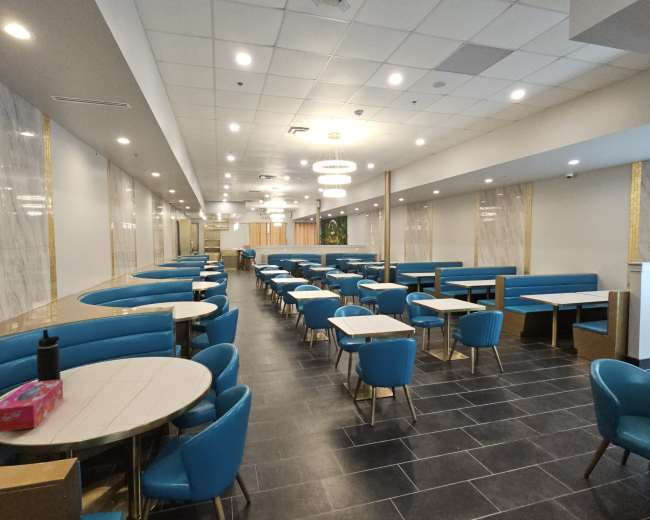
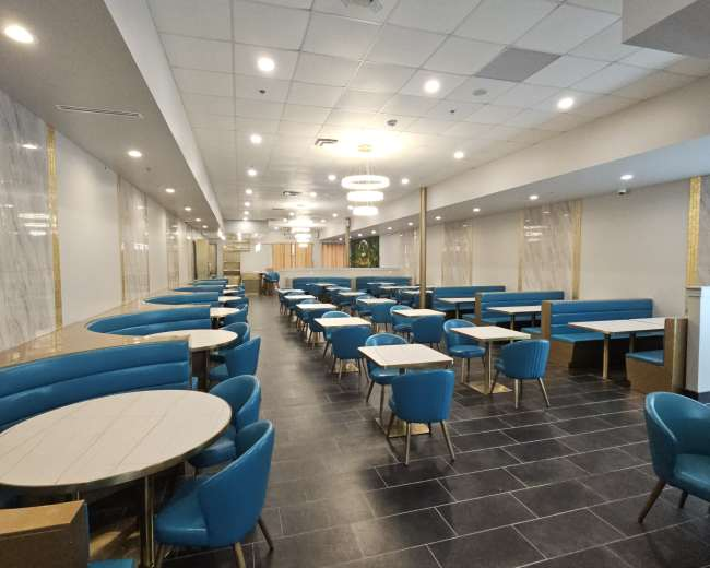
- water bottle [36,329,62,382]
- tissue box [0,379,64,433]
